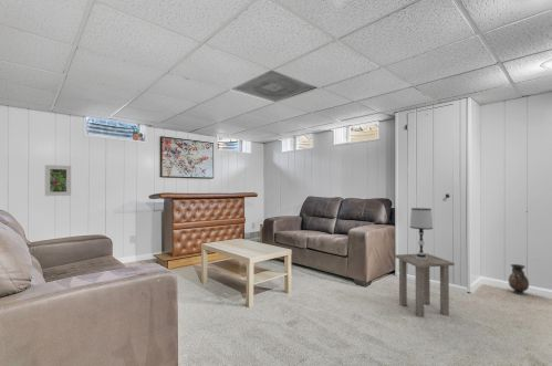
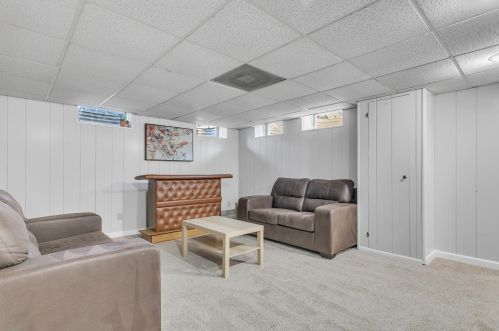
- table lamp [409,207,434,260]
- side table [394,252,456,318]
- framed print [44,164,72,197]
- vase [508,263,530,296]
